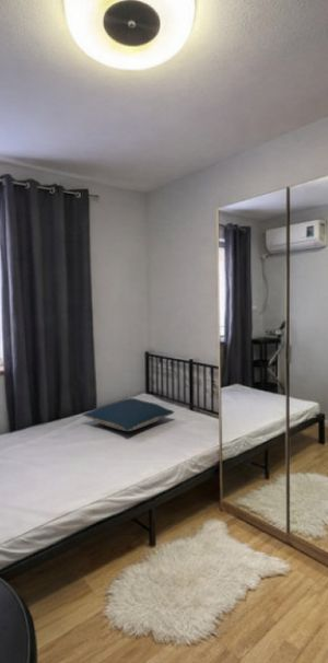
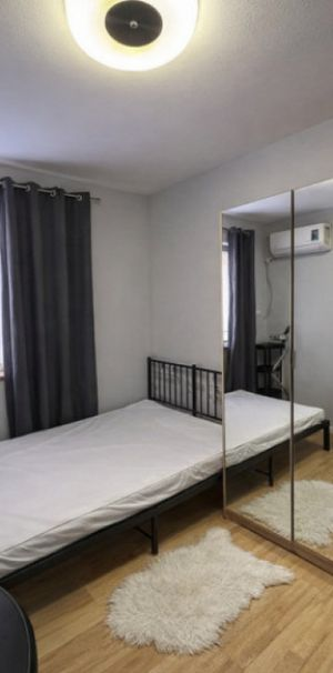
- pillow [82,397,175,432]
